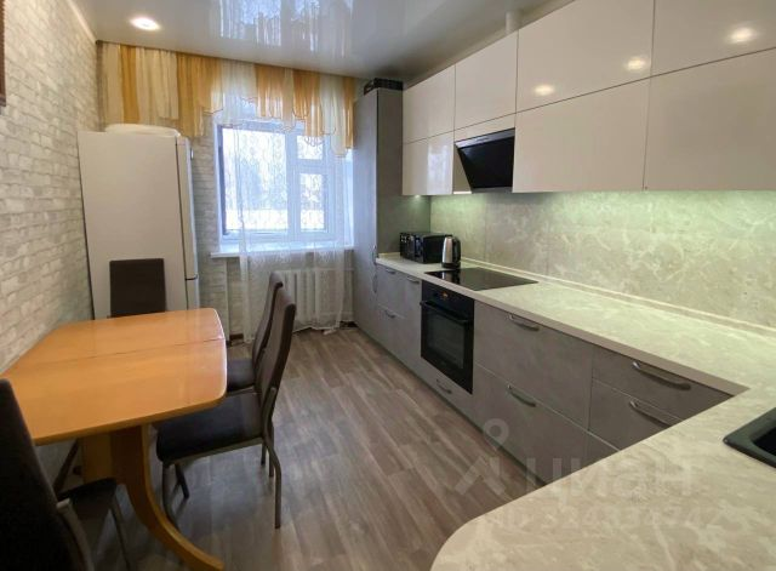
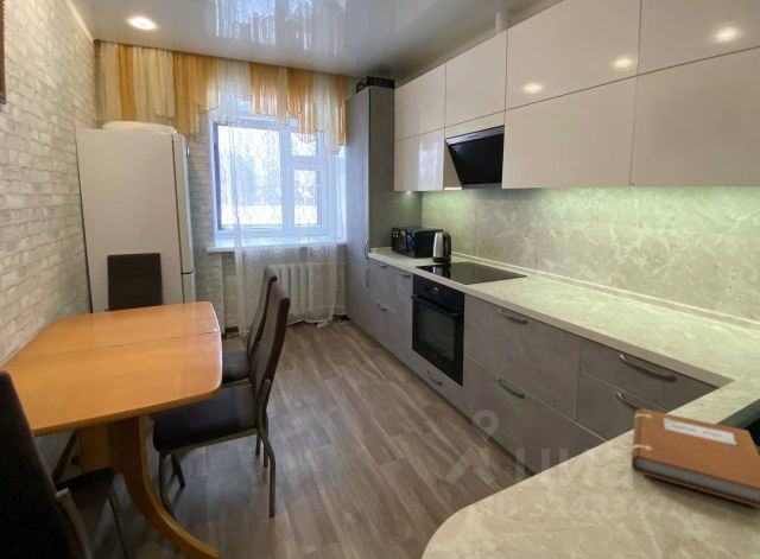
+ notebook [631,407,760,509]
